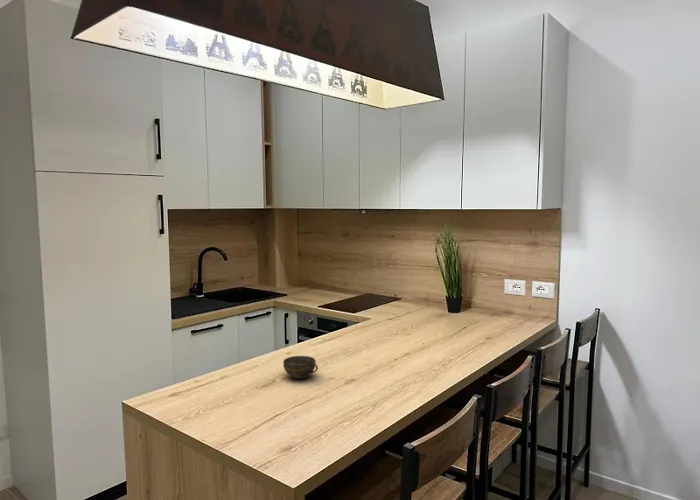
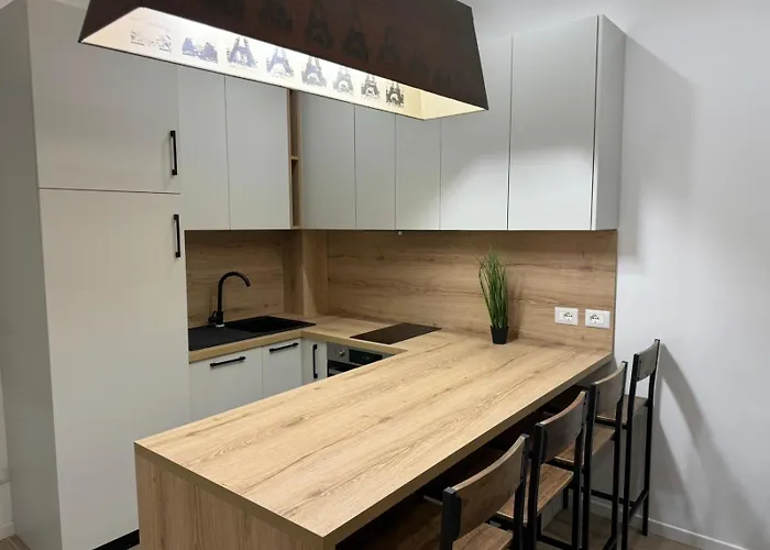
- cup [282,355,319,380]
